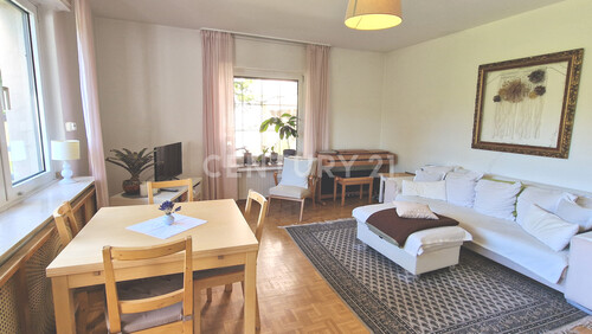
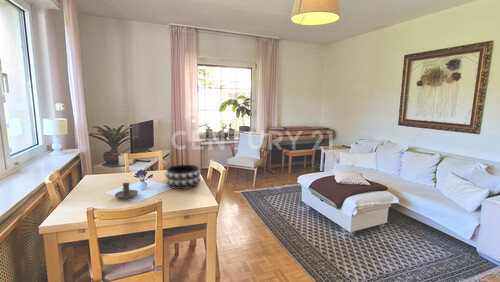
+ candle holder [114,182,139,200]
+ decorative bowl [164,164,202,190]
